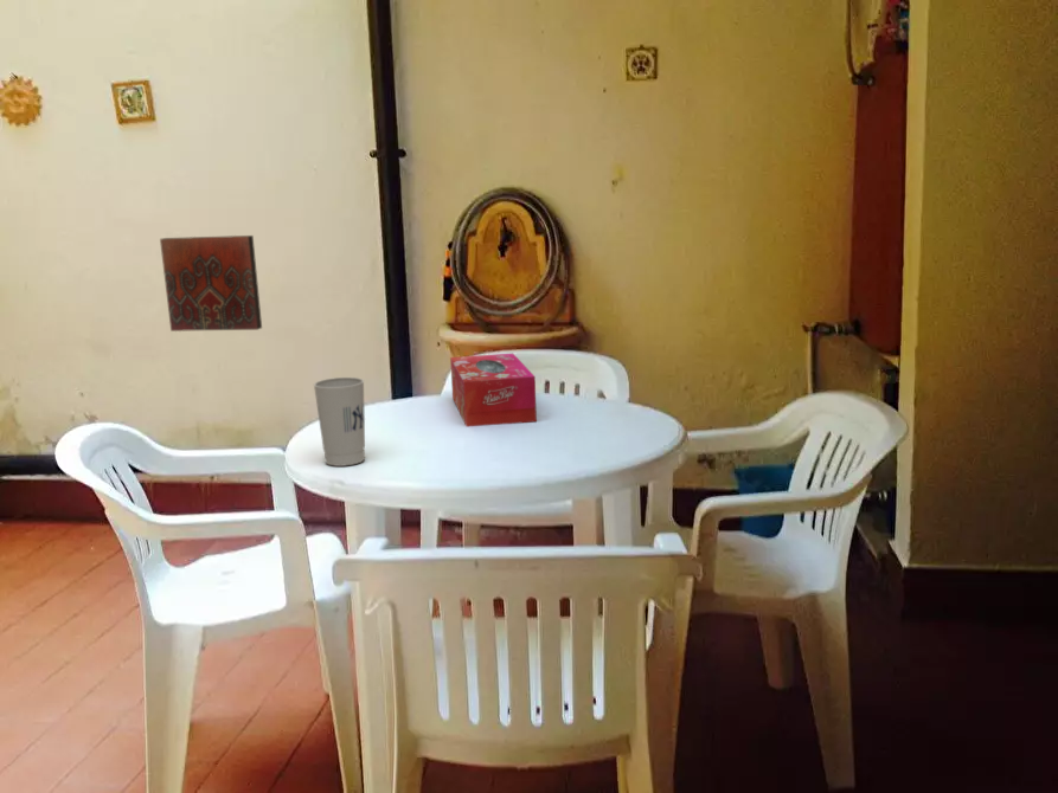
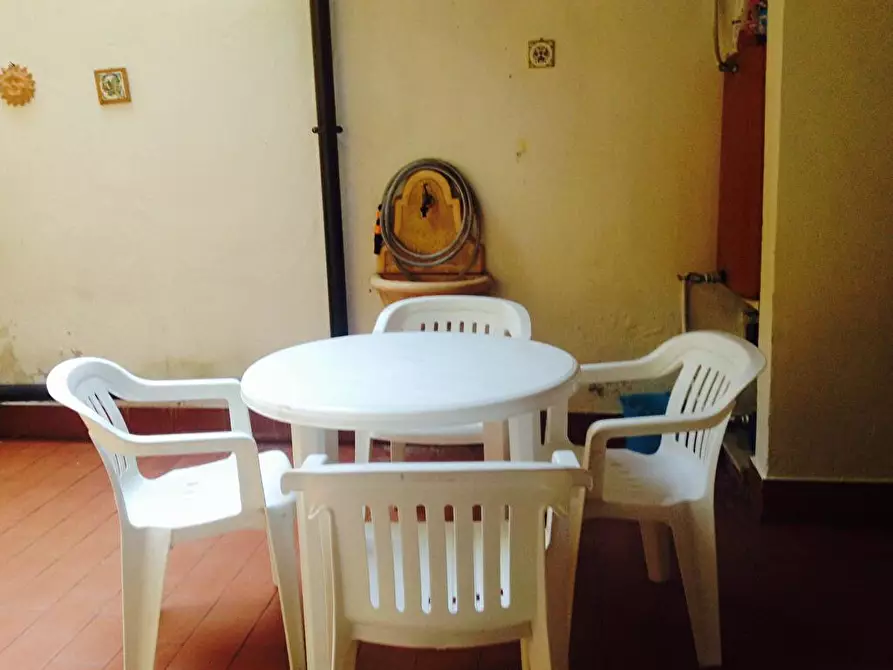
- cup [313,376,366,468]
- decorative tile [159,234,263,333]
- tissue box [449,353,538,427]
